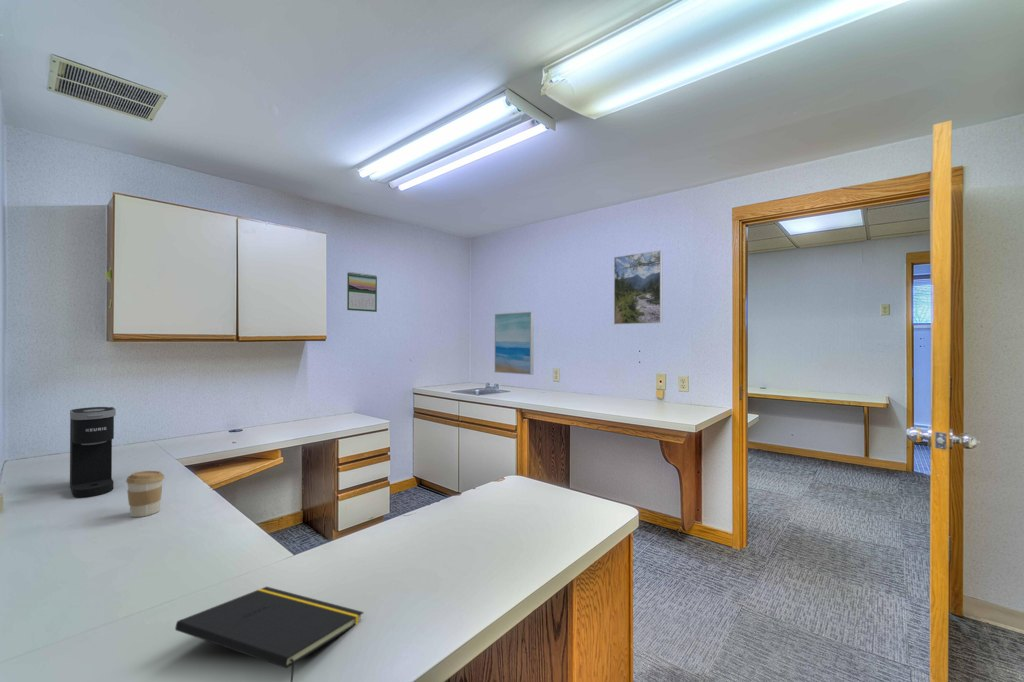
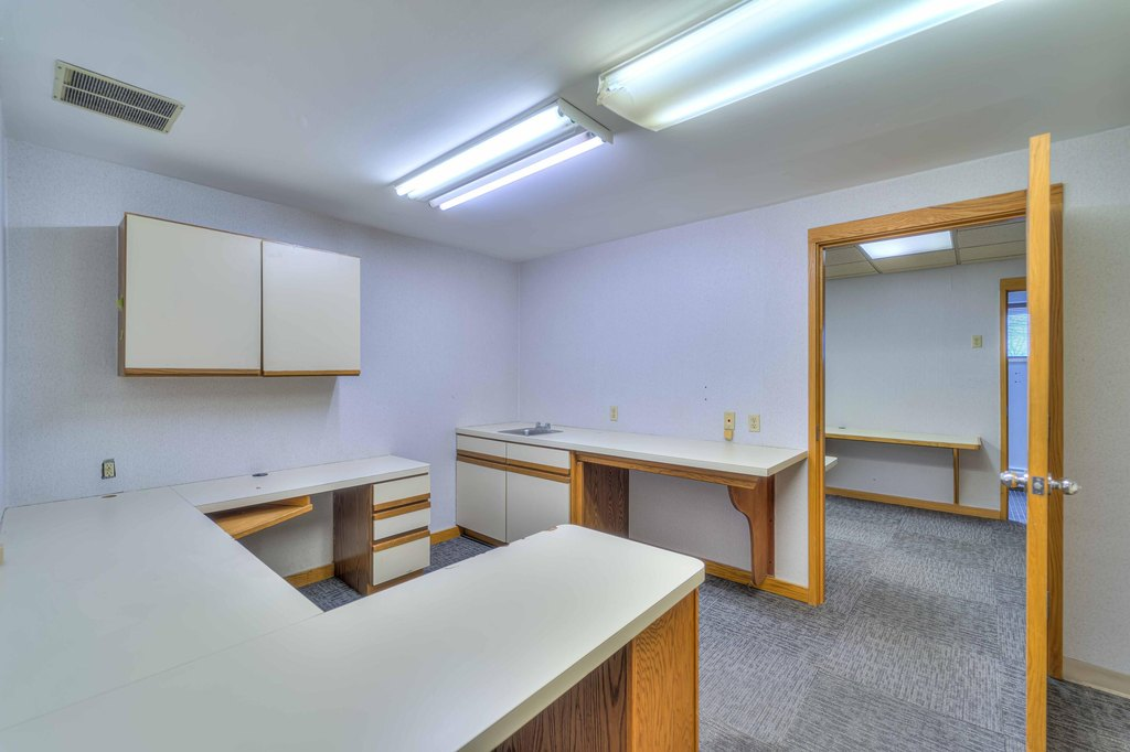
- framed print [613,249,663,325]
- coffee maker [69,406,117,498]
- coffee cup [125,470,165,518]
- wall art [494,311,535,376]
- notepad [174,586,365,682]
- calendar [346,271,378,313]
